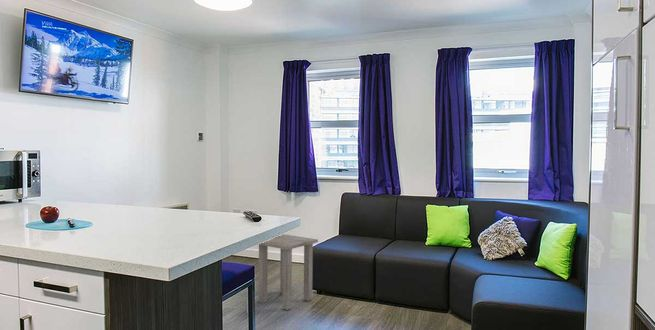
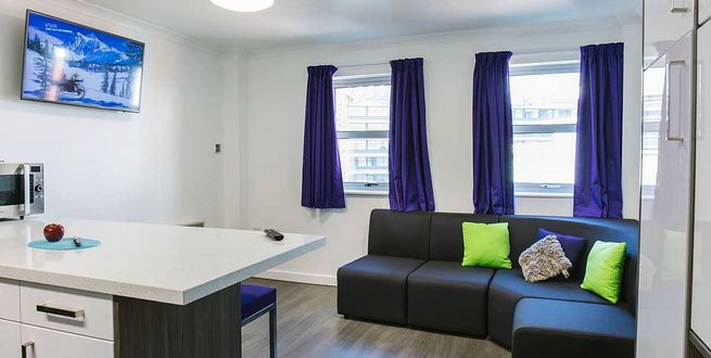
- side table [257,234,319,311]
